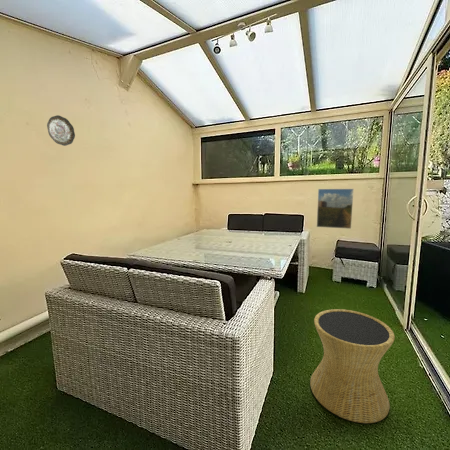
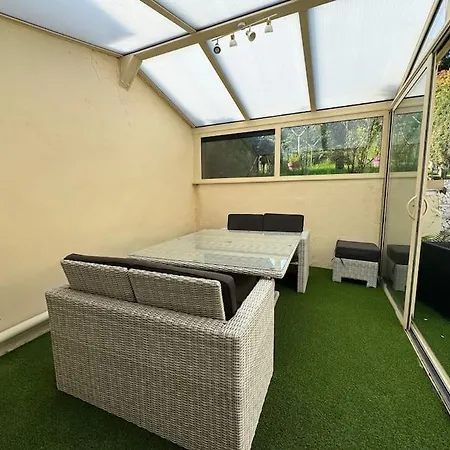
- side table [309,308,396,424]
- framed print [316,188,355,230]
- decorative plate [46,114,76,147]
